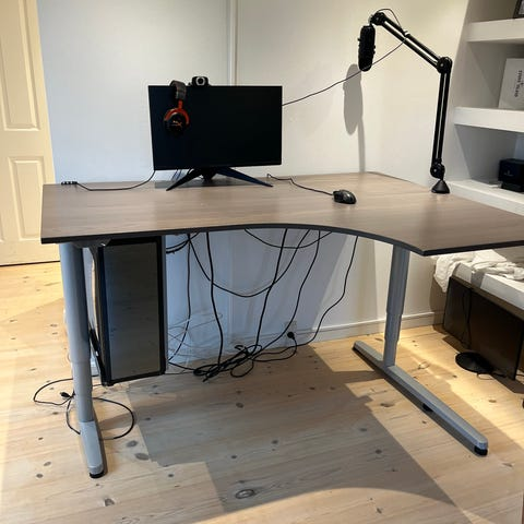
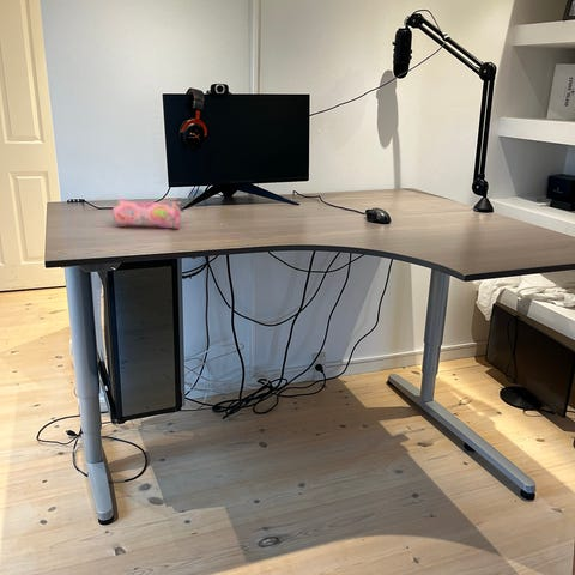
+ pencil case [111,198,186,230]
